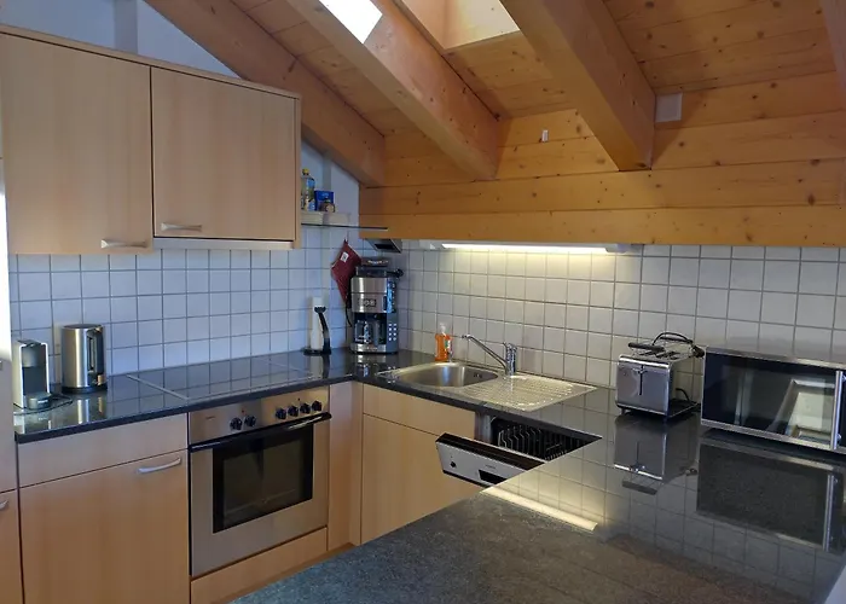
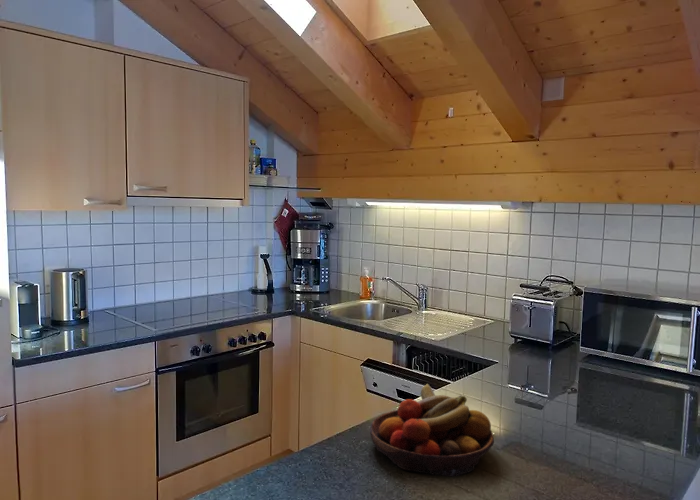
+ fruit bowl [369,383,495,478]
